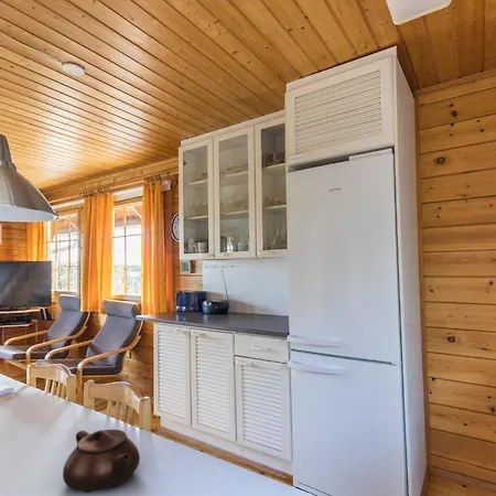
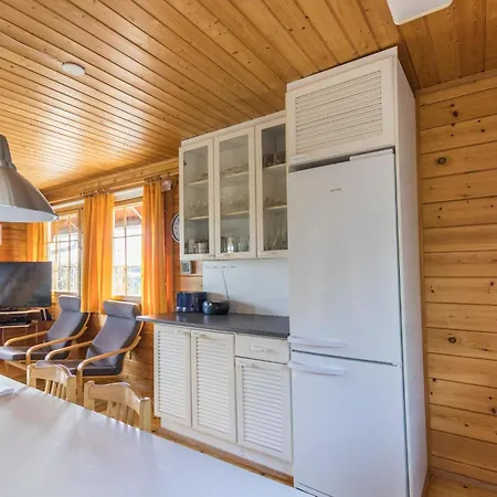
- teapot [62,429,141,494]
